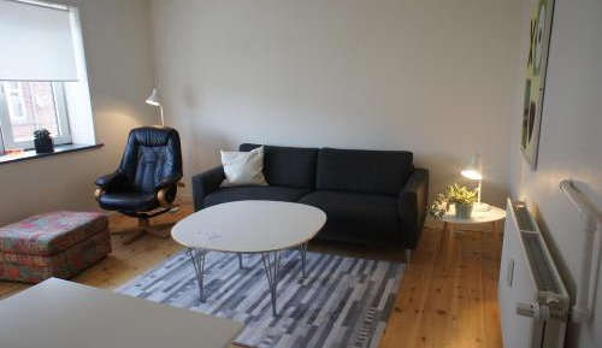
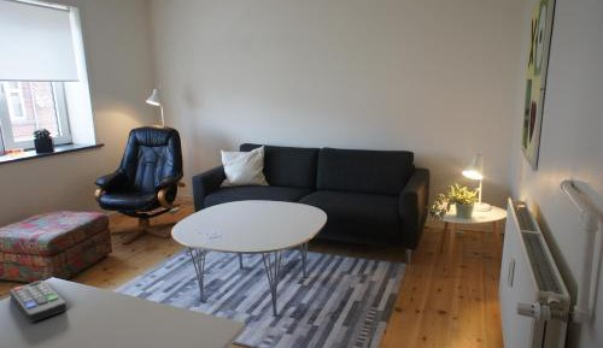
+ remote control [8,279,68,324]
